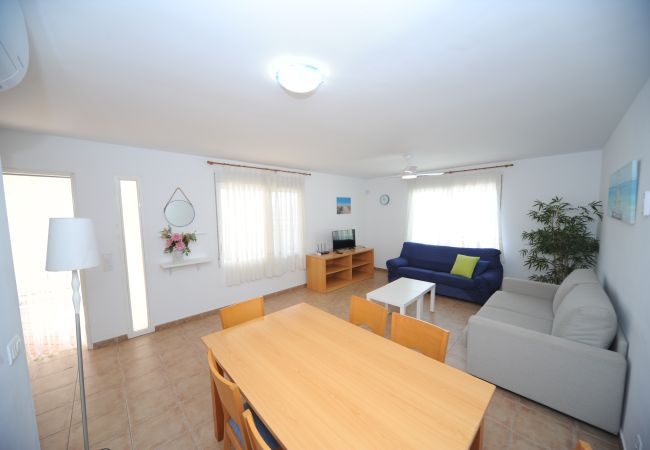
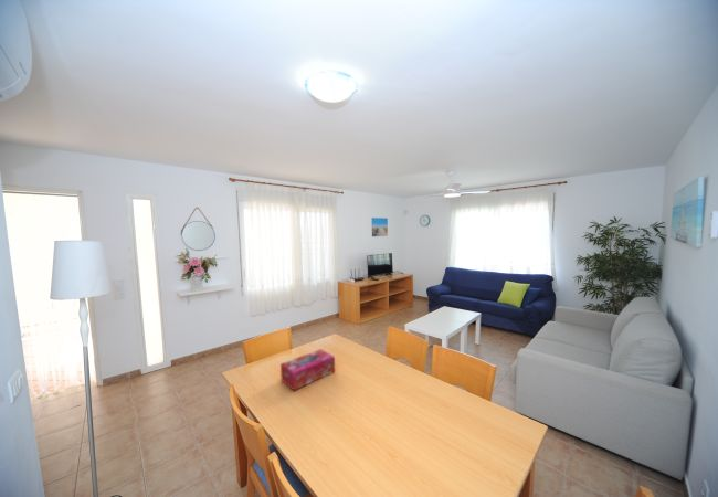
+ tissue box [279,348,336,392]
